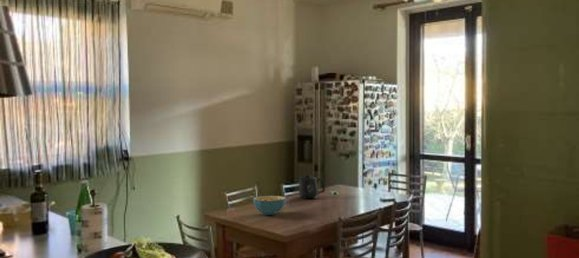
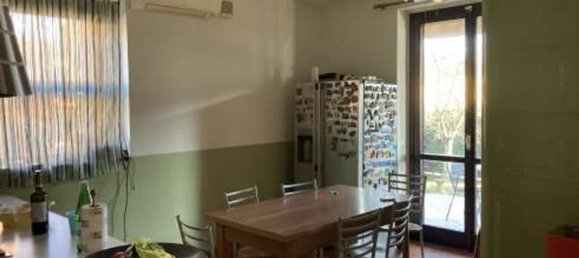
- mug [297,173,326,200]
- cereal bowl [252,195,287,216]
